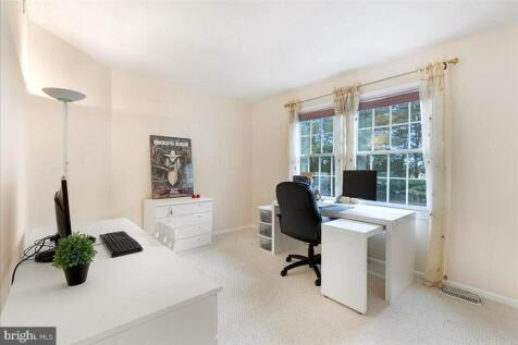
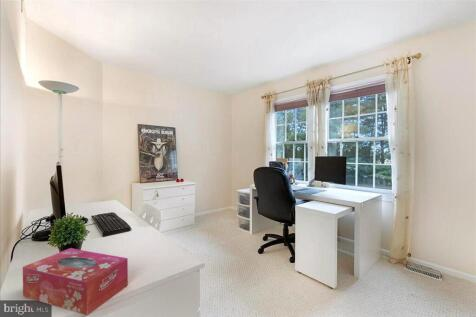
+ tissue box [22,247,129,316]
